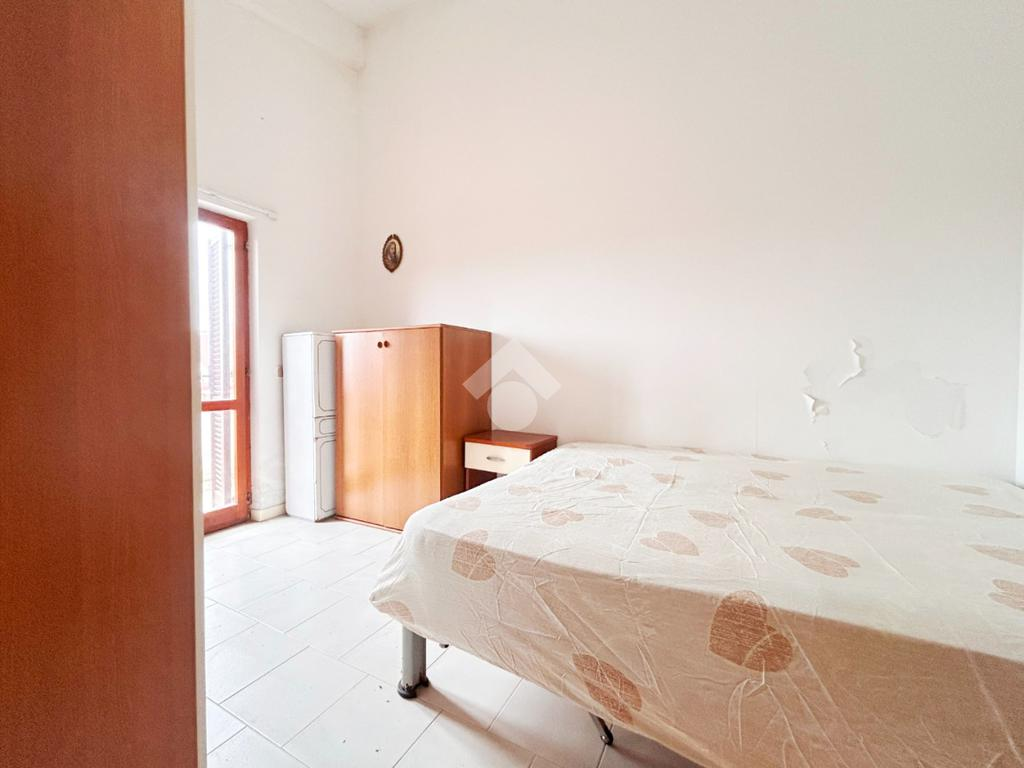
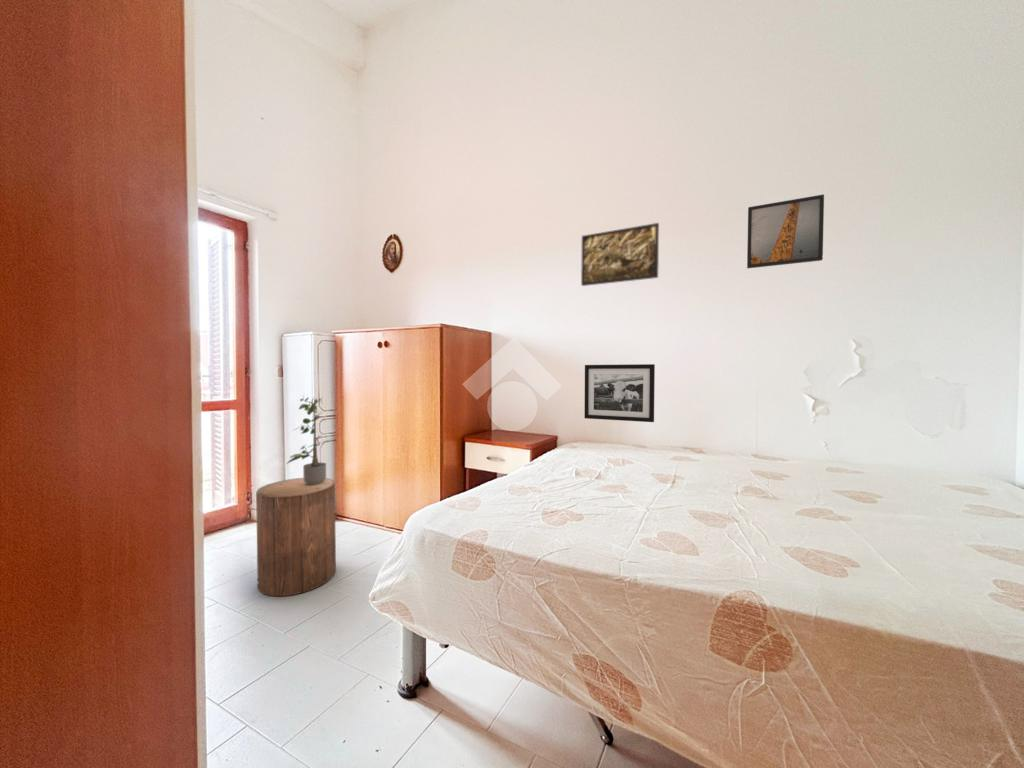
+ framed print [580,222,660,287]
+ stool [255,477,337,597]
+ potted plant [286,395,335,484]
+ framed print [746,193,825,269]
+ picture frame [583,363,656,423]
